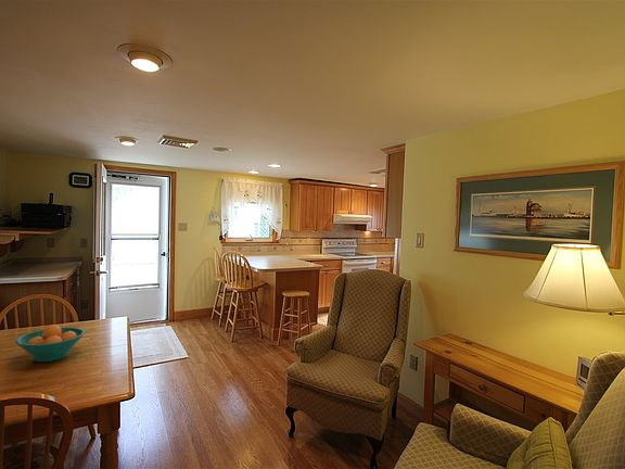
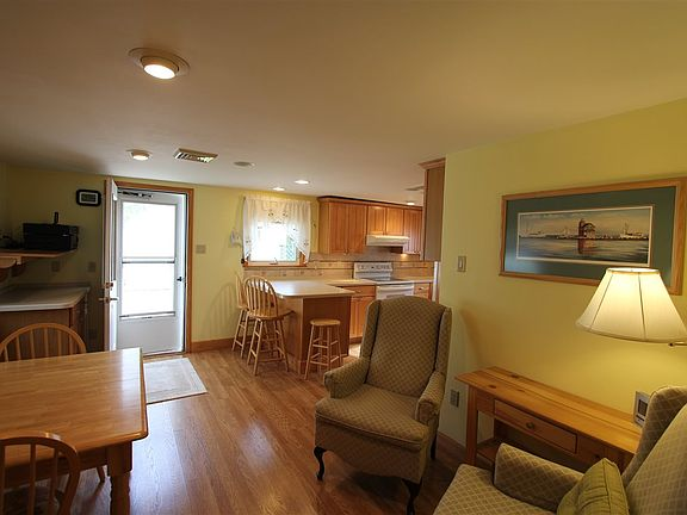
- fruit bowl [14,324,86,363]
